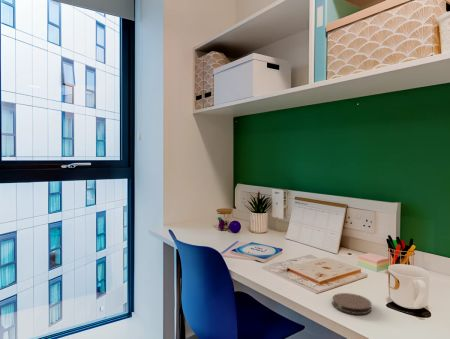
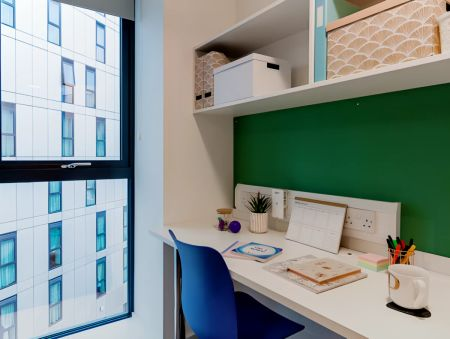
- coaster [331,292,373,315]
